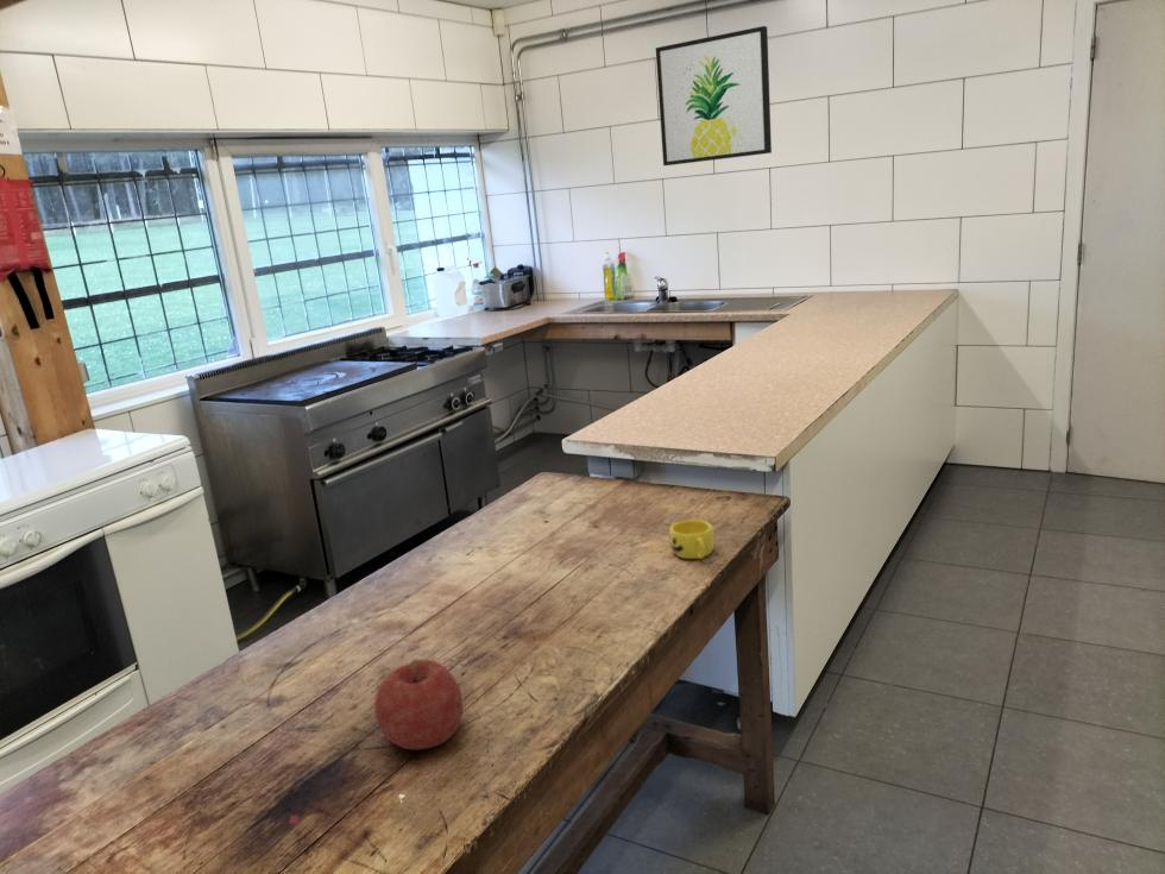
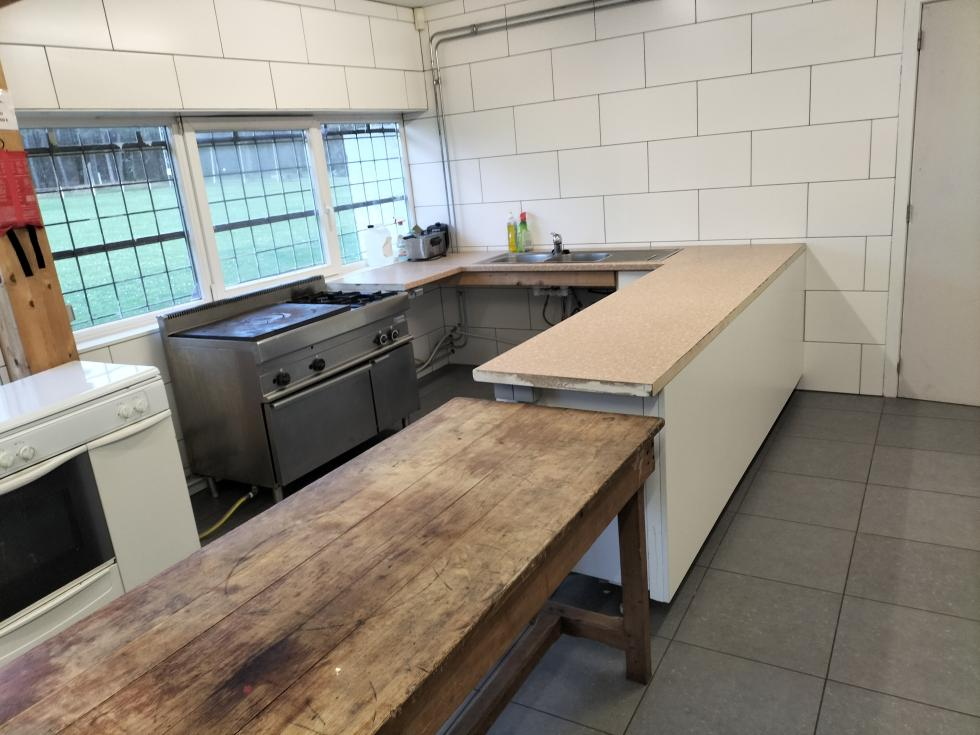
- wall art [655,25,773,166]
- cup [668,518,716,560]
- fruit [373,659,464,750]
